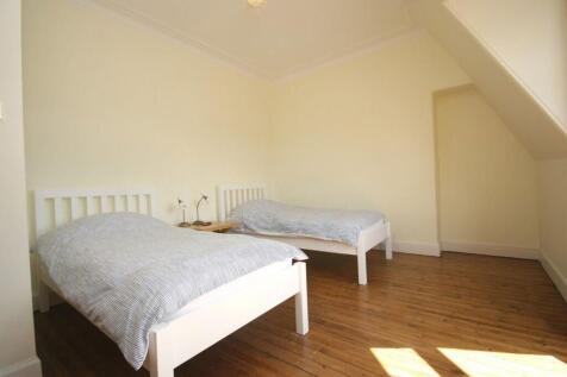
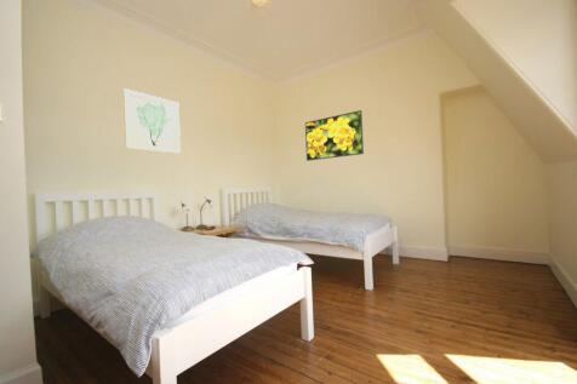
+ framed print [304,109,365,162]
+ wall art [122,87,182,155]
